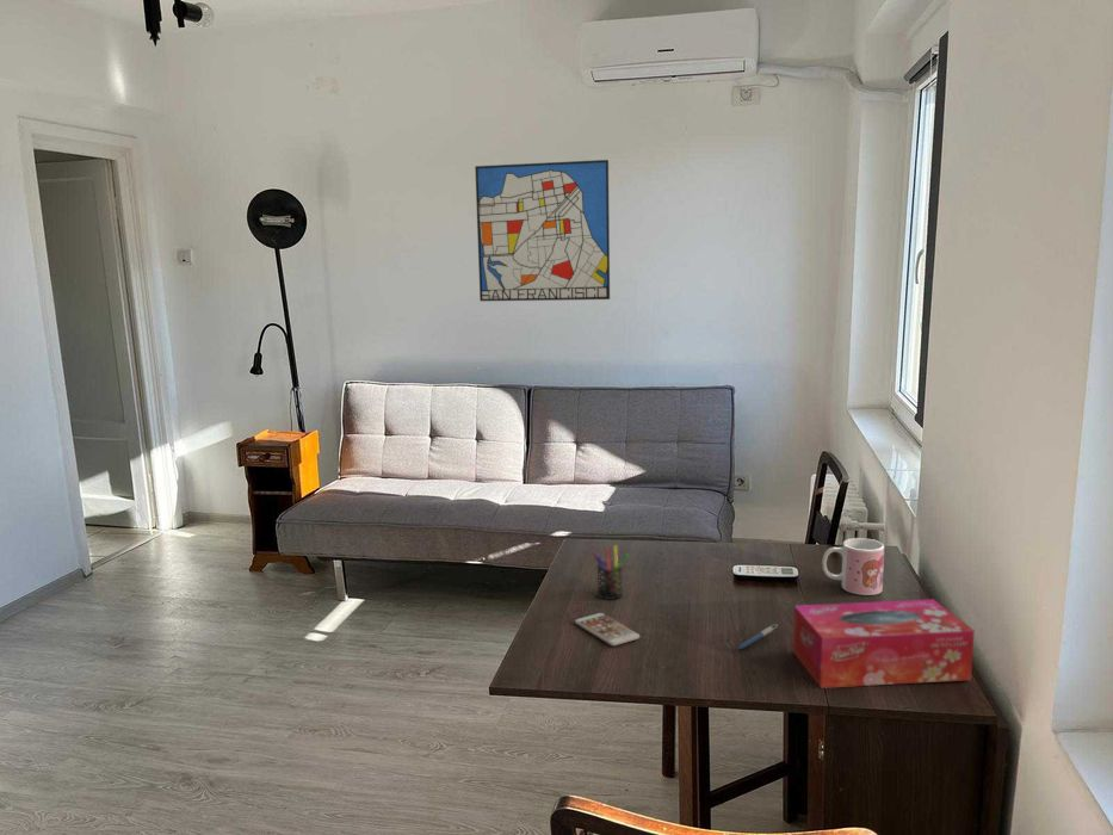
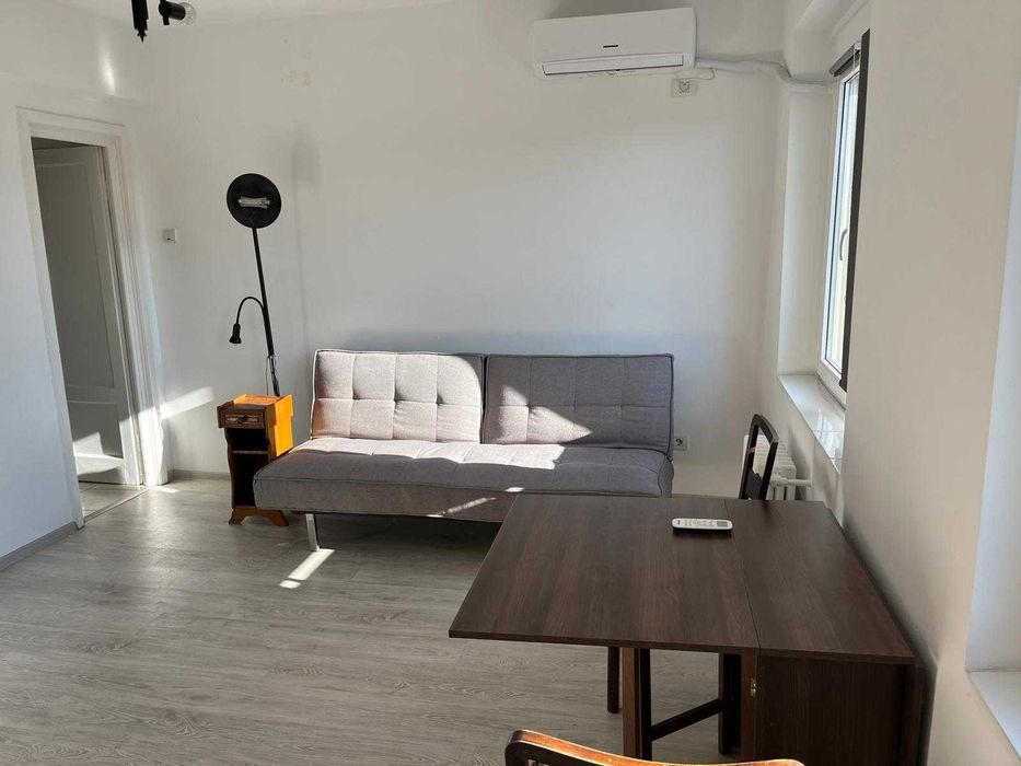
- smartphone [574,612,641,647]
- pen [736,623,779,651]
- mug [821,537,885,596]
- wall art [474,159,611,302]
- pen holder [592,544,630,601]
- tissue box [792,598,976,689]
